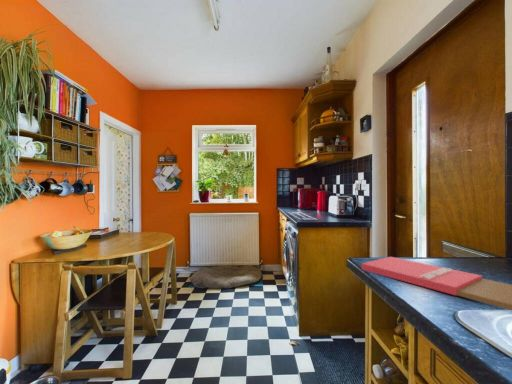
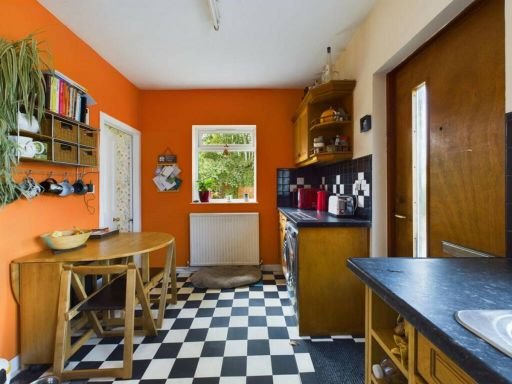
- cutting board [361,256,512,311]
